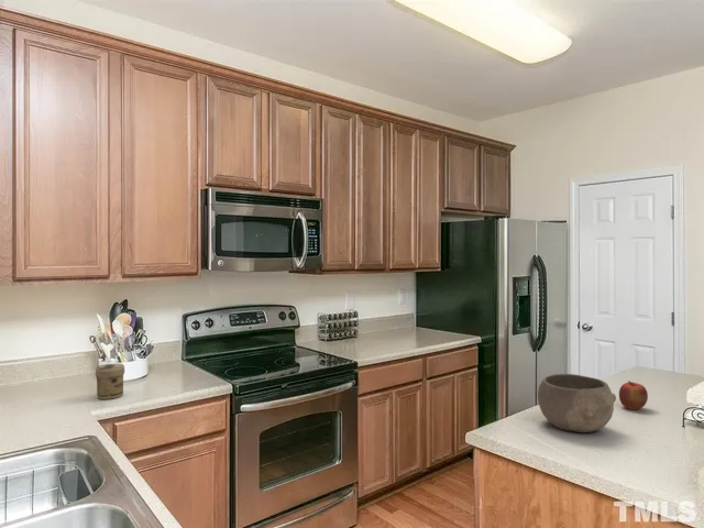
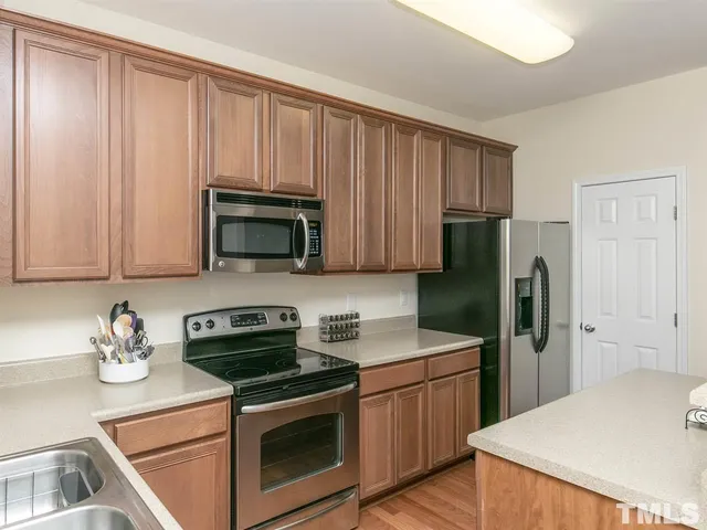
- apple [618,380,649,410]
- jar [95,362,125,400]
- bowl [537,373,617,433]
